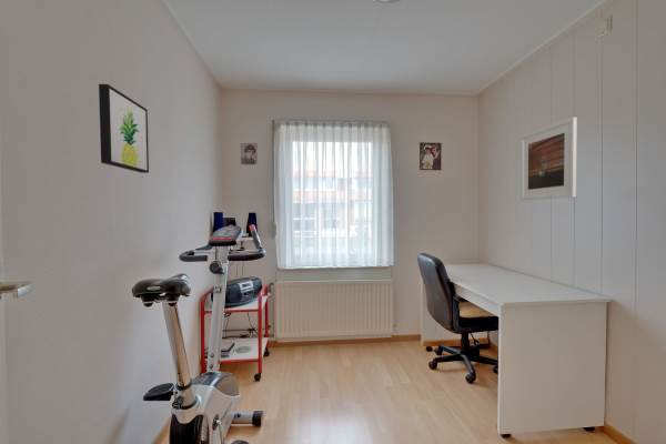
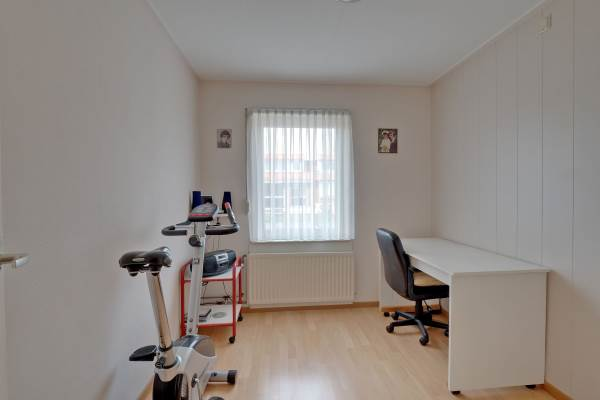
- wall art [98,83,150,174]
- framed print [519,117,578,201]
